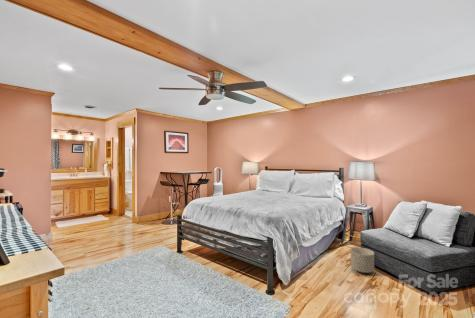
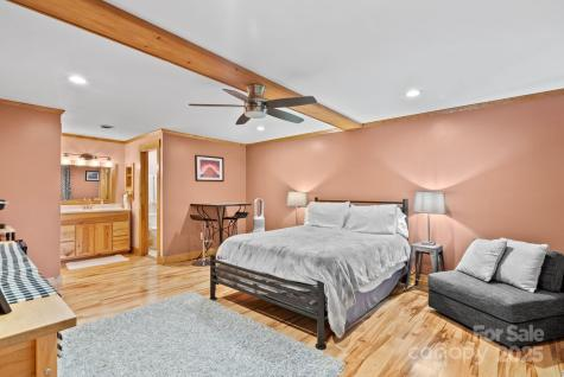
- planter [350,246,375,274]
